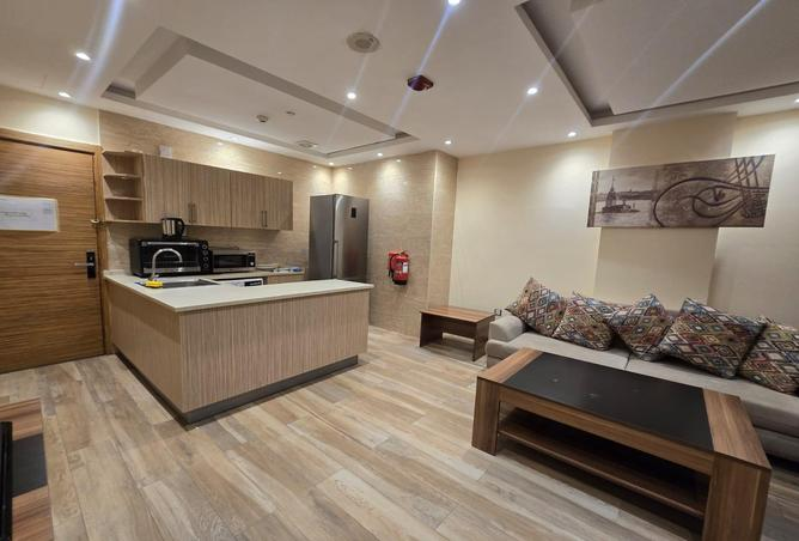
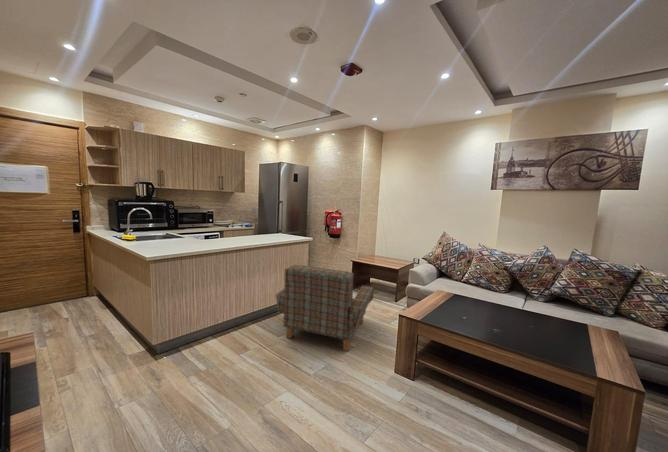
+ armchair [275,264,375,352]
